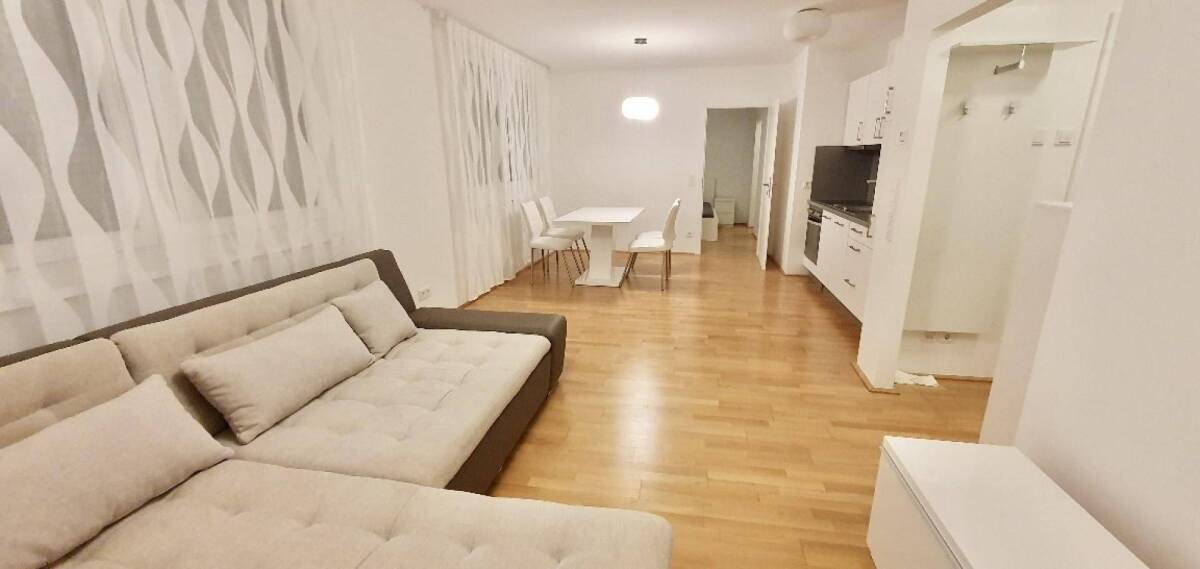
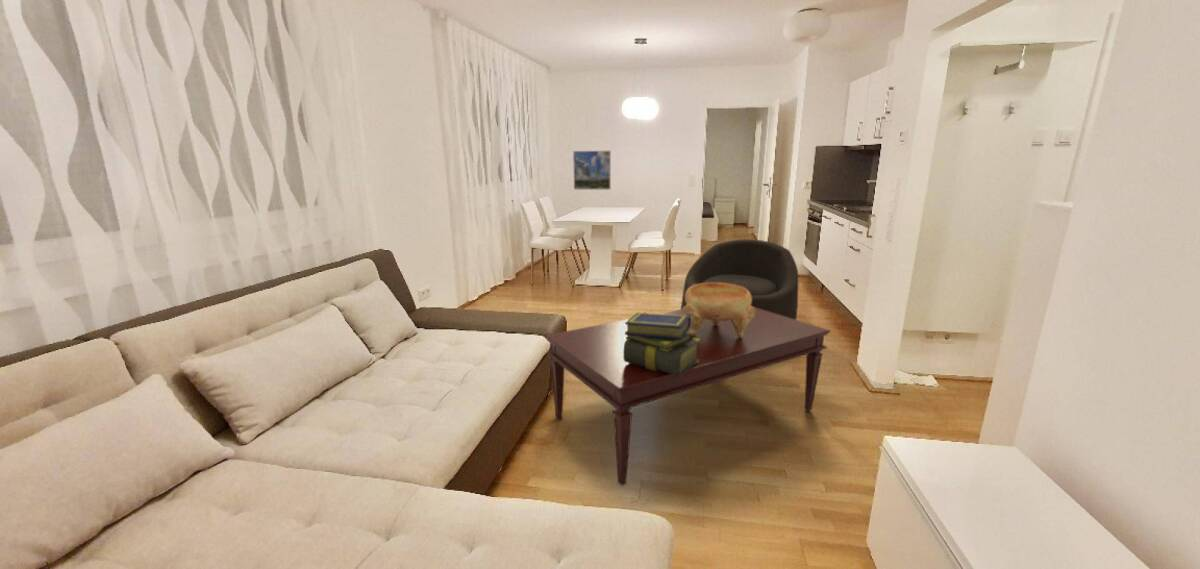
+ armchair [680,238,799,320]
+ decorative bowl [682,282,755,338]
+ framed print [572,150,612,191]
+ stack of books [623,312,700,376]
+ coffee table [543,307,831,487]
